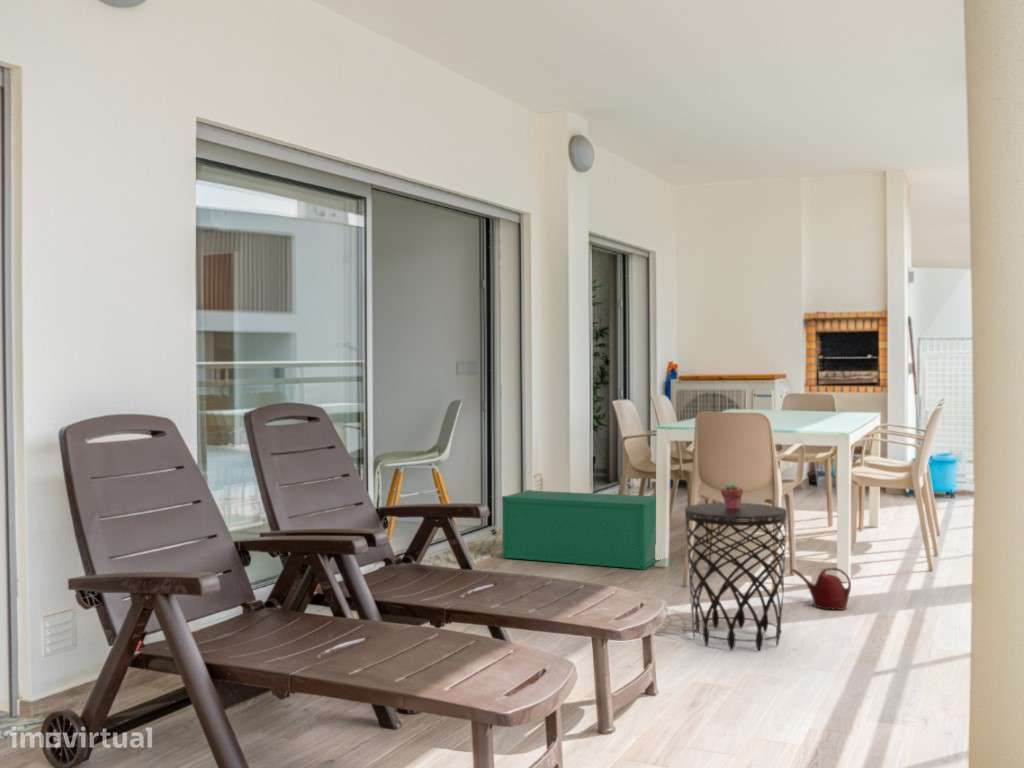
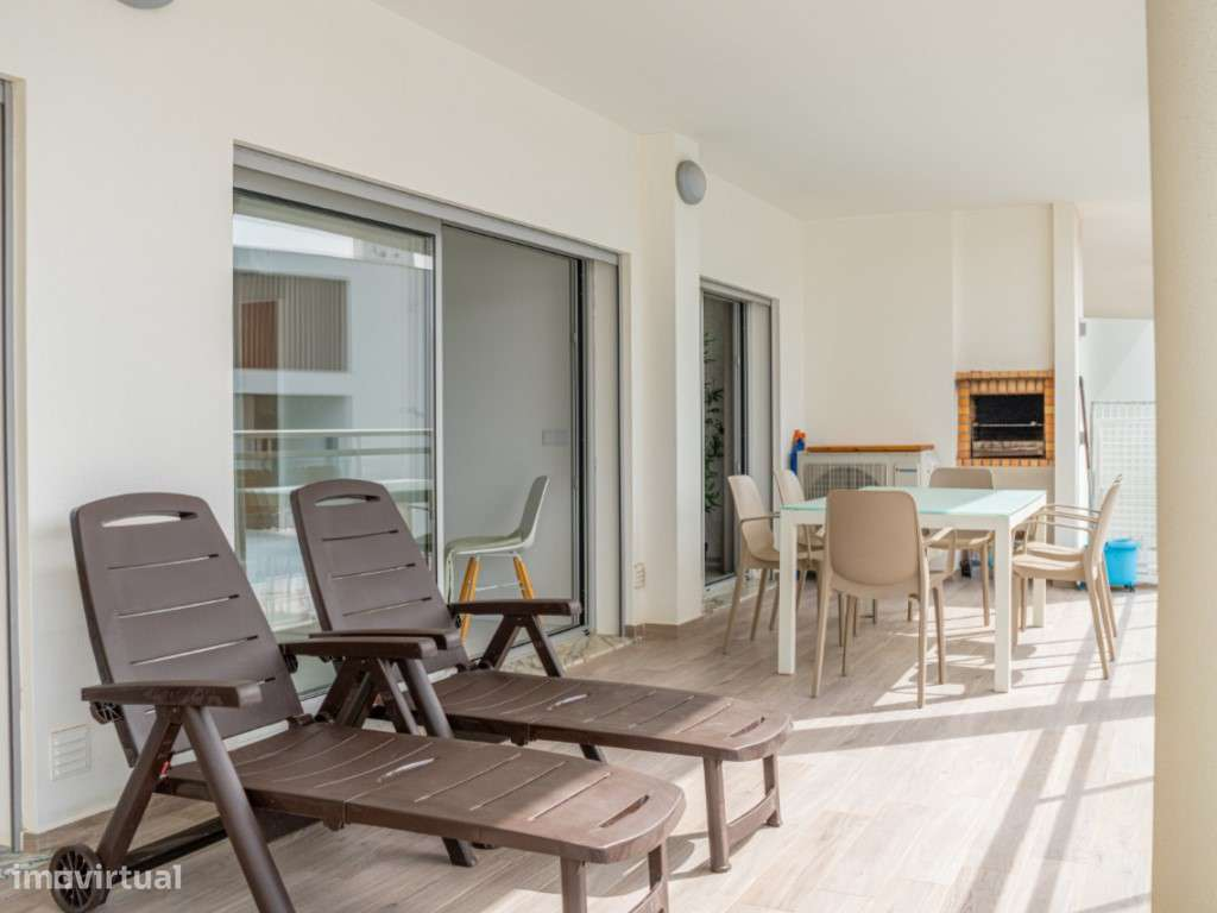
- storage bin [501,489,660,571]
- watering can [790,567,852,611]
- side table [684,502,788,652]
- potted succulent [720,480,744,510]
